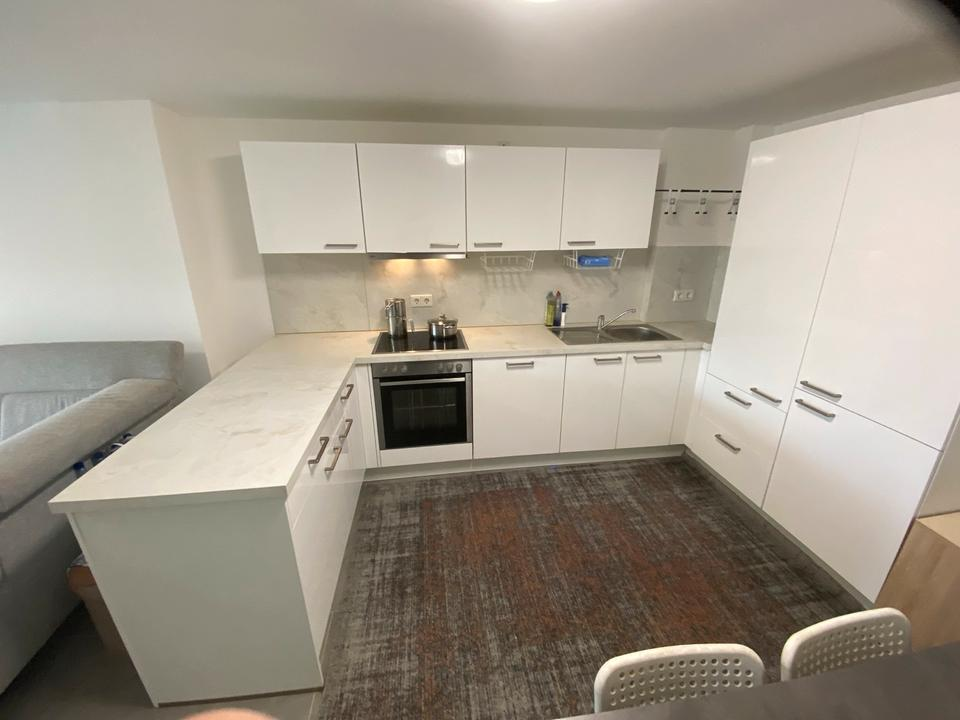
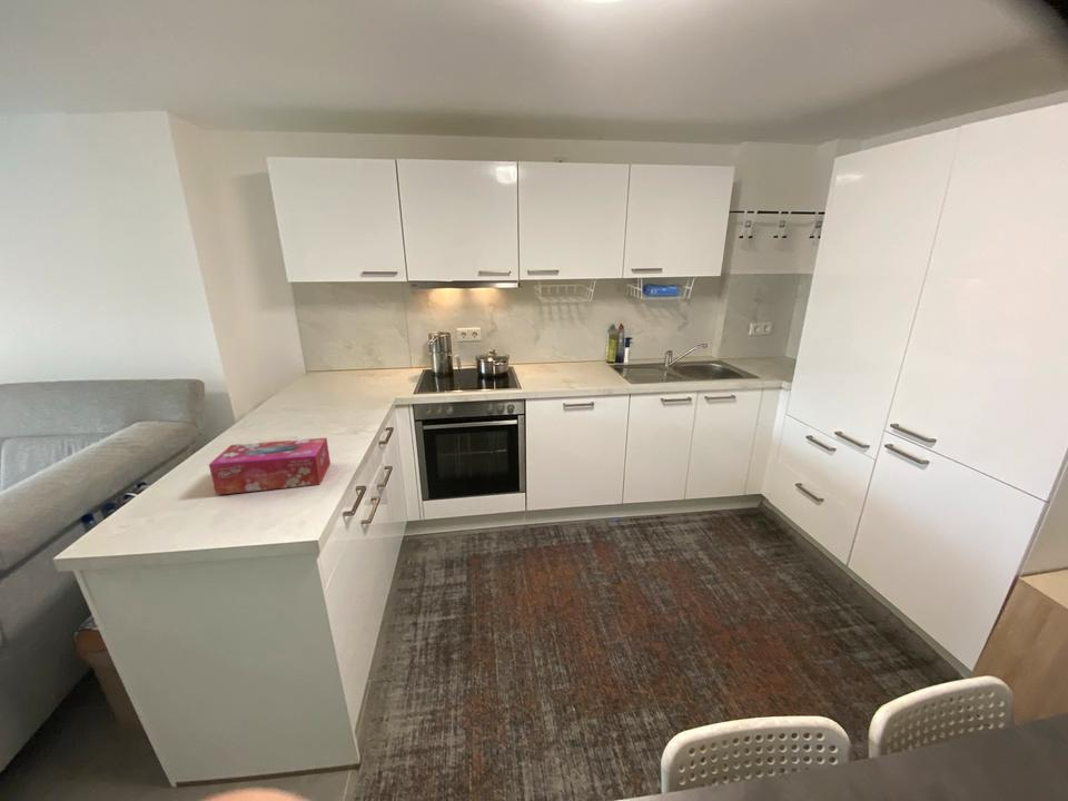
+ tissue box [208,436,332,496]
